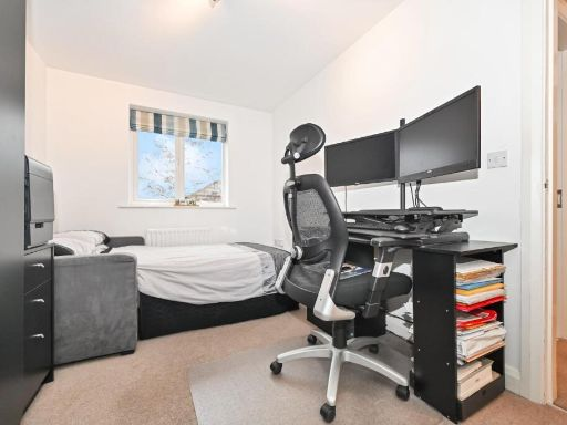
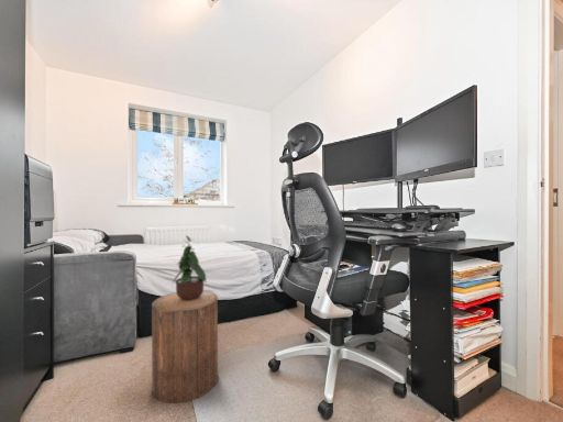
+ potted plant [172,234,208,301]
+ stool [151,290,219,404]
